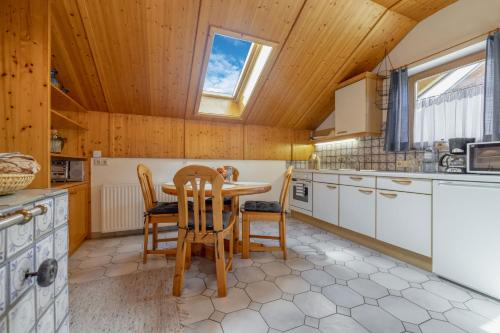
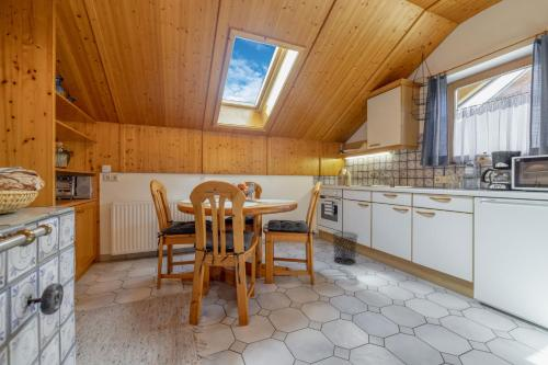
+ waste bin [331,231,359,265]
